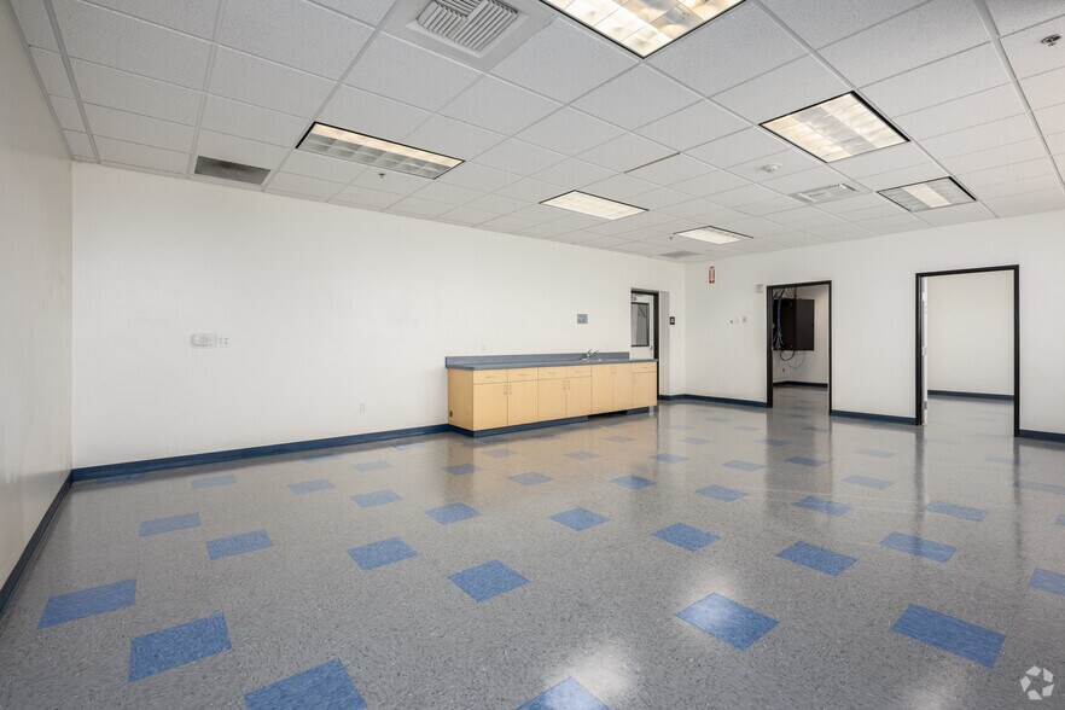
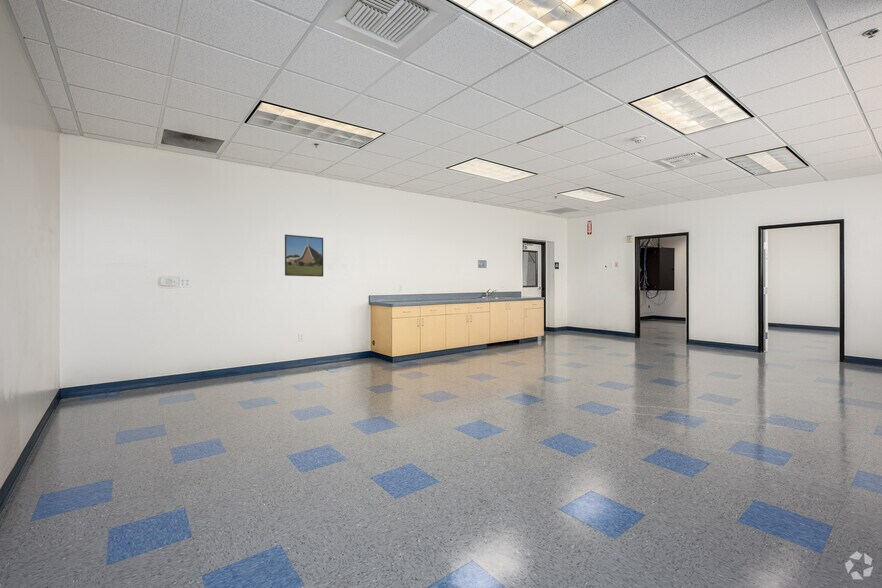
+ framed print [284,234,324,278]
